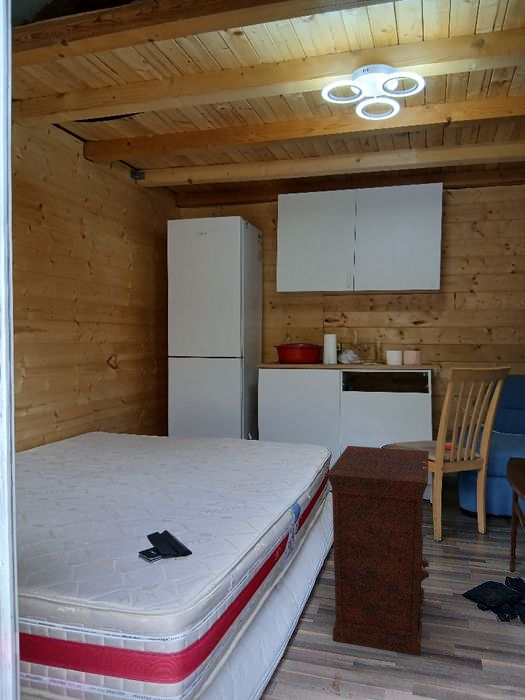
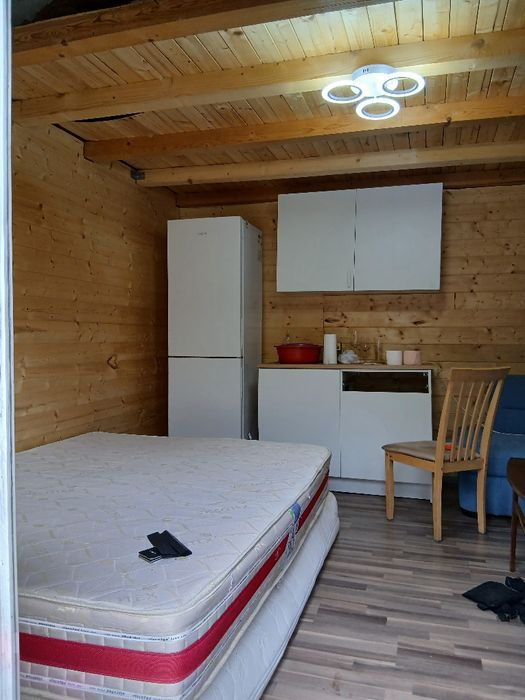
- nightstand [326,445,430,657]
